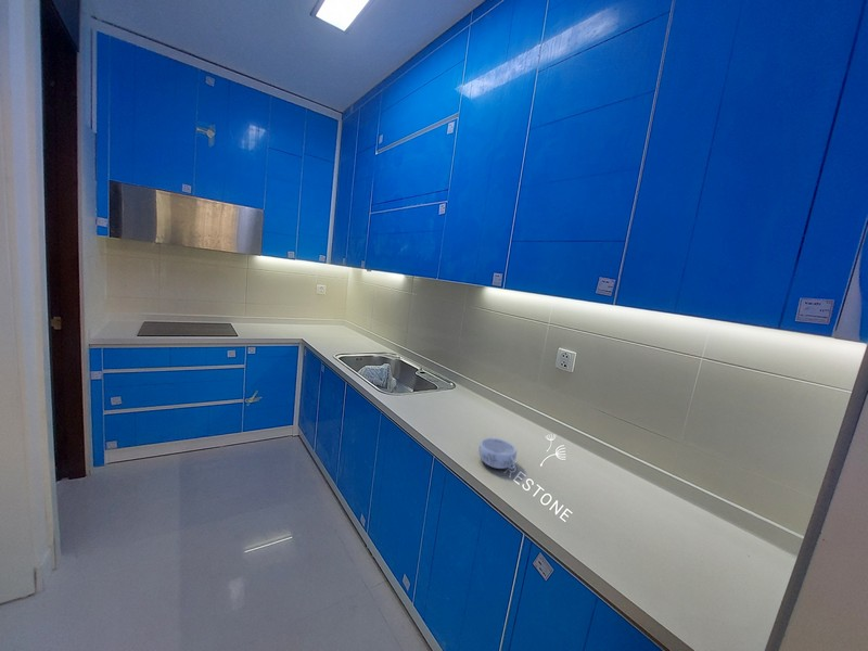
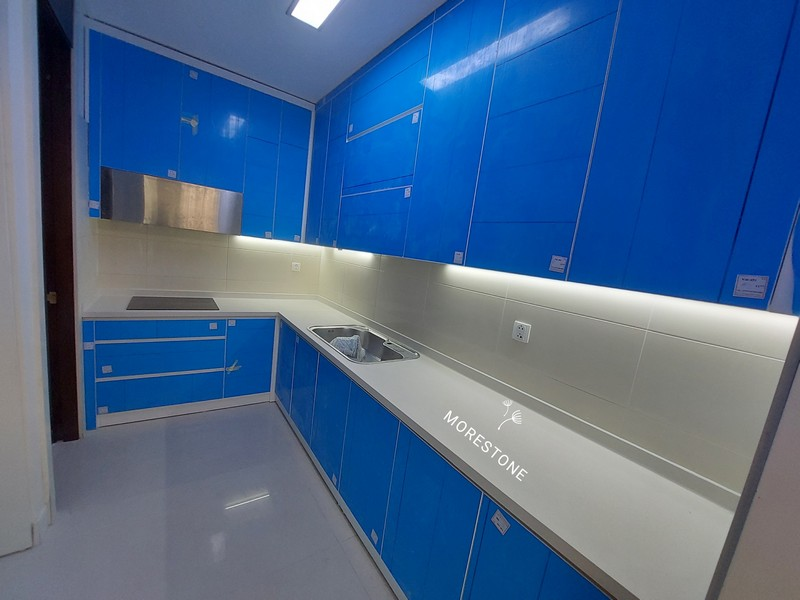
- decorative bowl [478,436,518,470]
